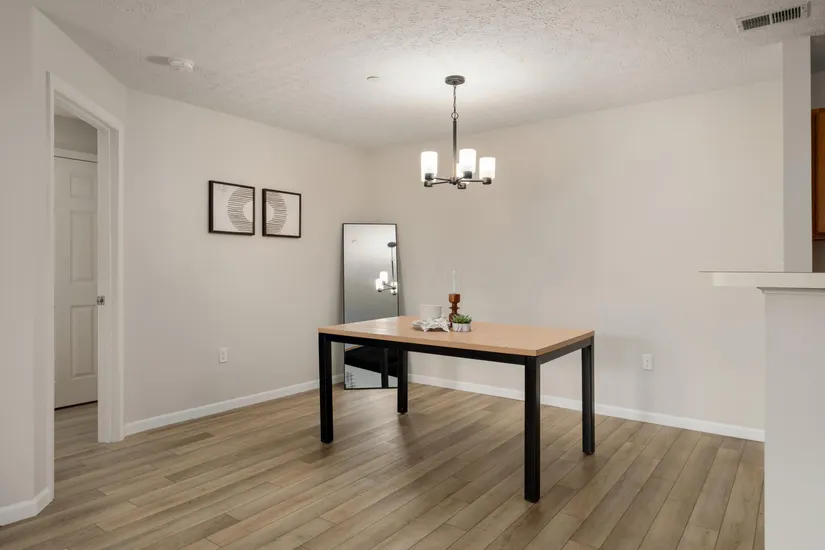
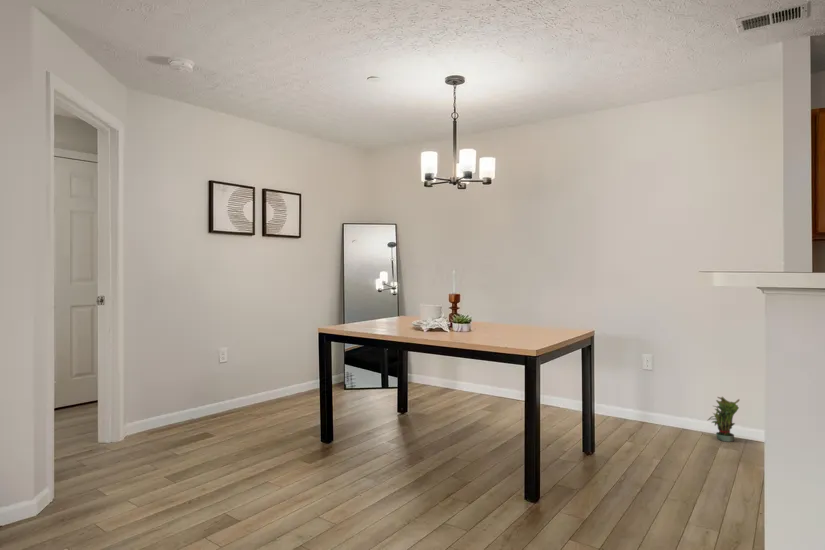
+ potted plant [707,396,740,443]
